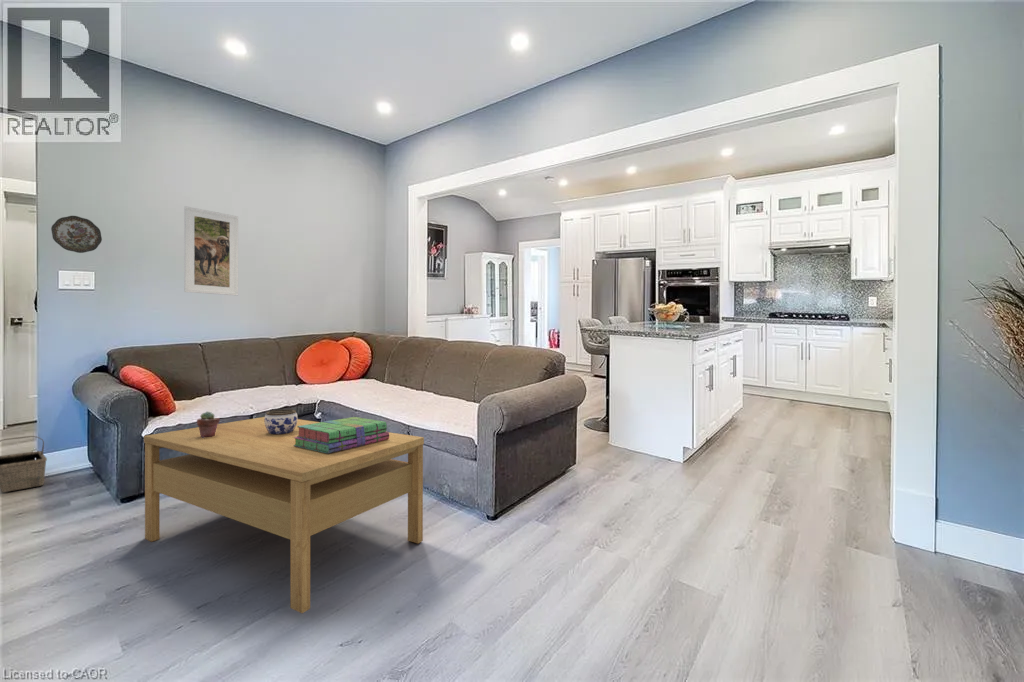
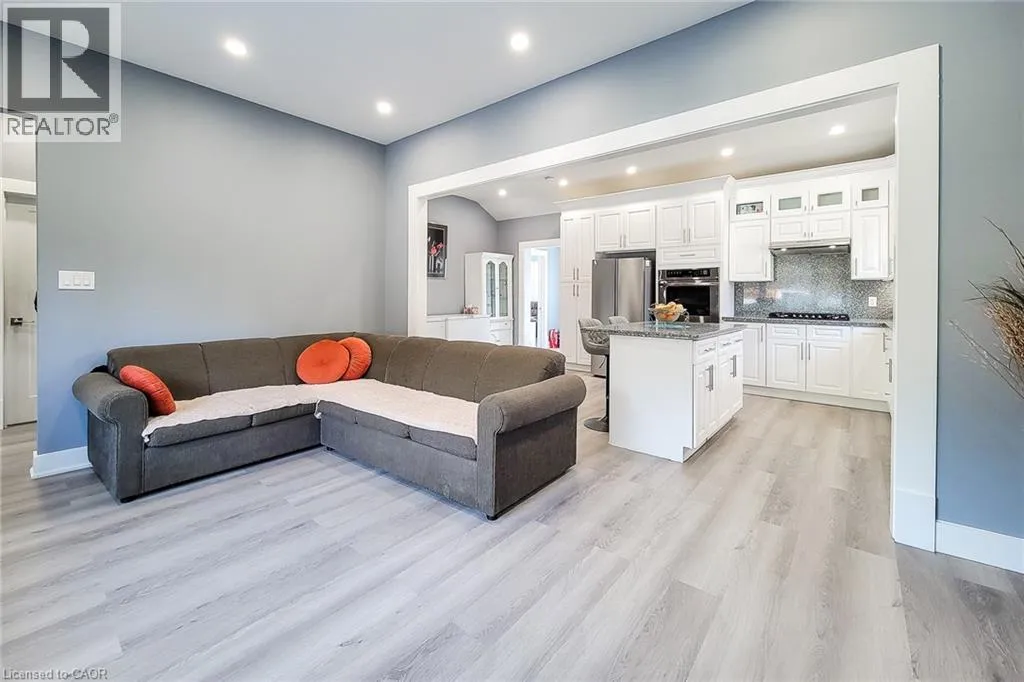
- basket [0,435,48,493]
- stack of books [294,416,389,453]
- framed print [183,205,239,297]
- coffee table [143,416,425,614]
- potted succulent [196,411,221,438]
- decorative plate [50,215,103,254]
- jar [264,408,299,435]
